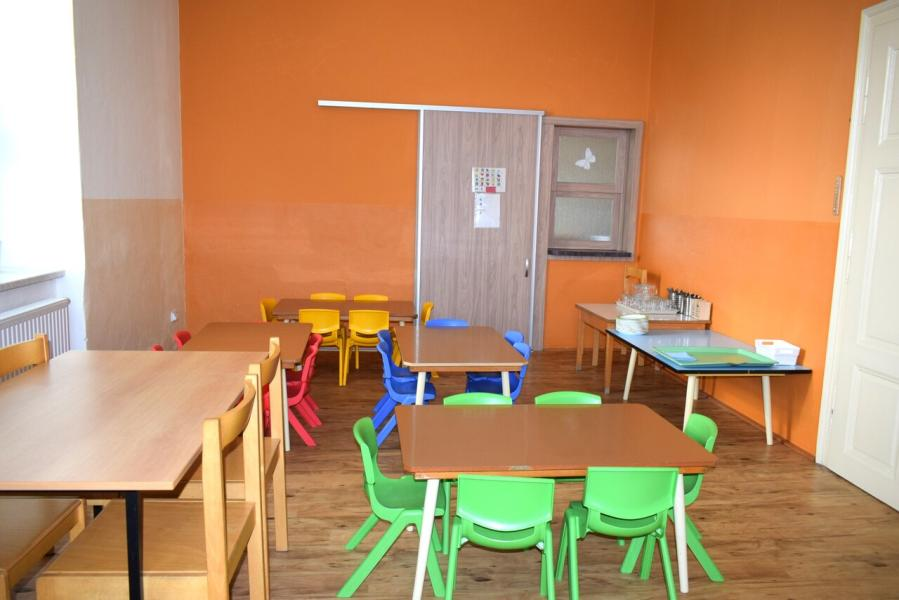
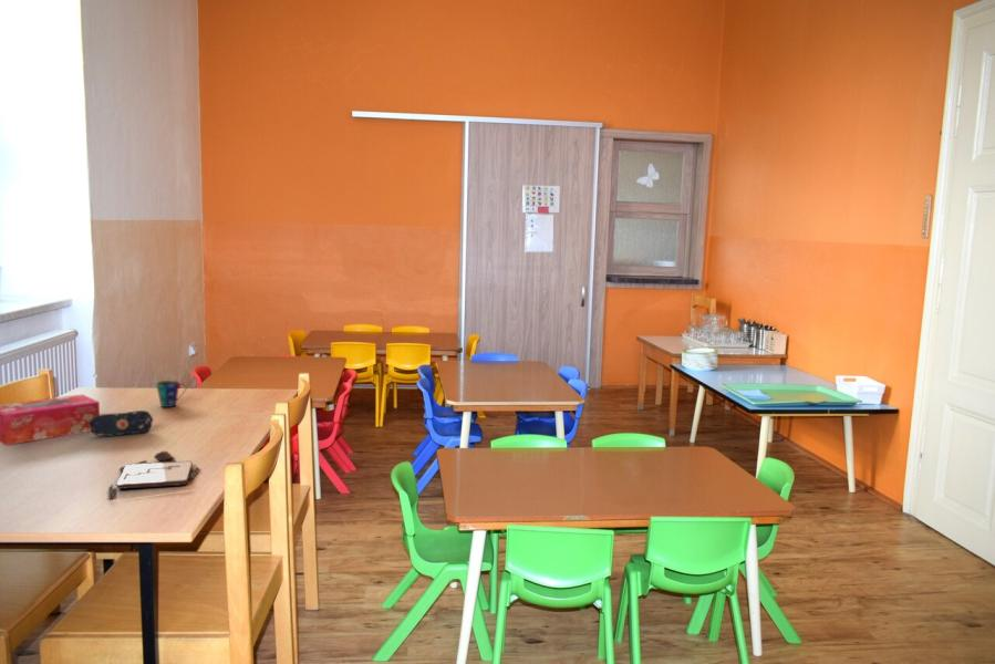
+ cup [155,380,188,408]
+ tissue box [0,393,101,446]
+ board game [107,450,201,499]
+ pencil case [89,409,155,437]
